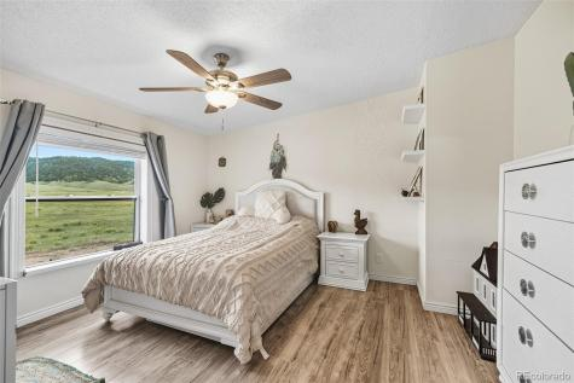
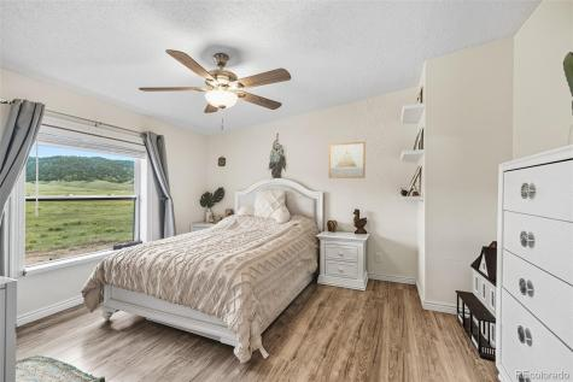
+ wall art [328,141,367,180]
